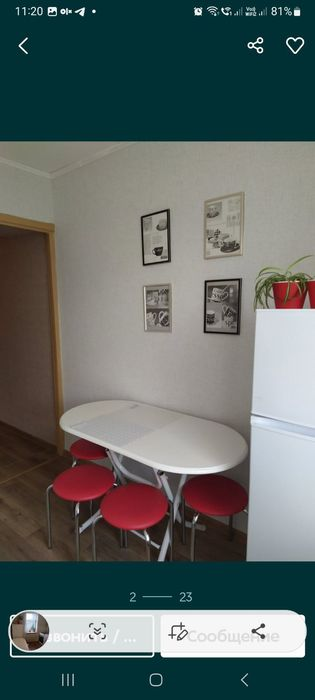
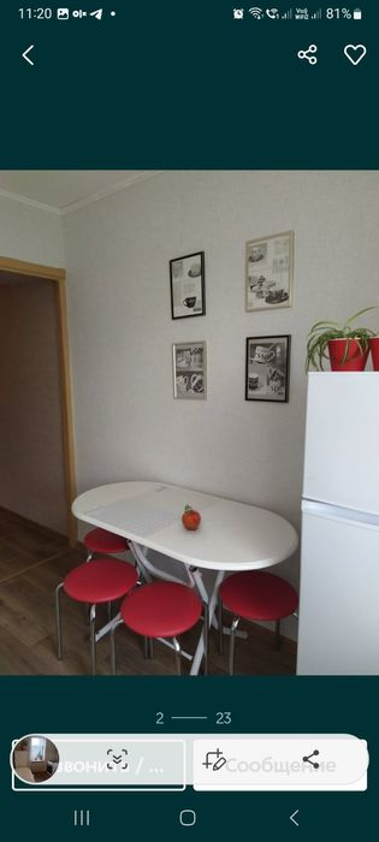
+ fruit [180,503,202,532]
